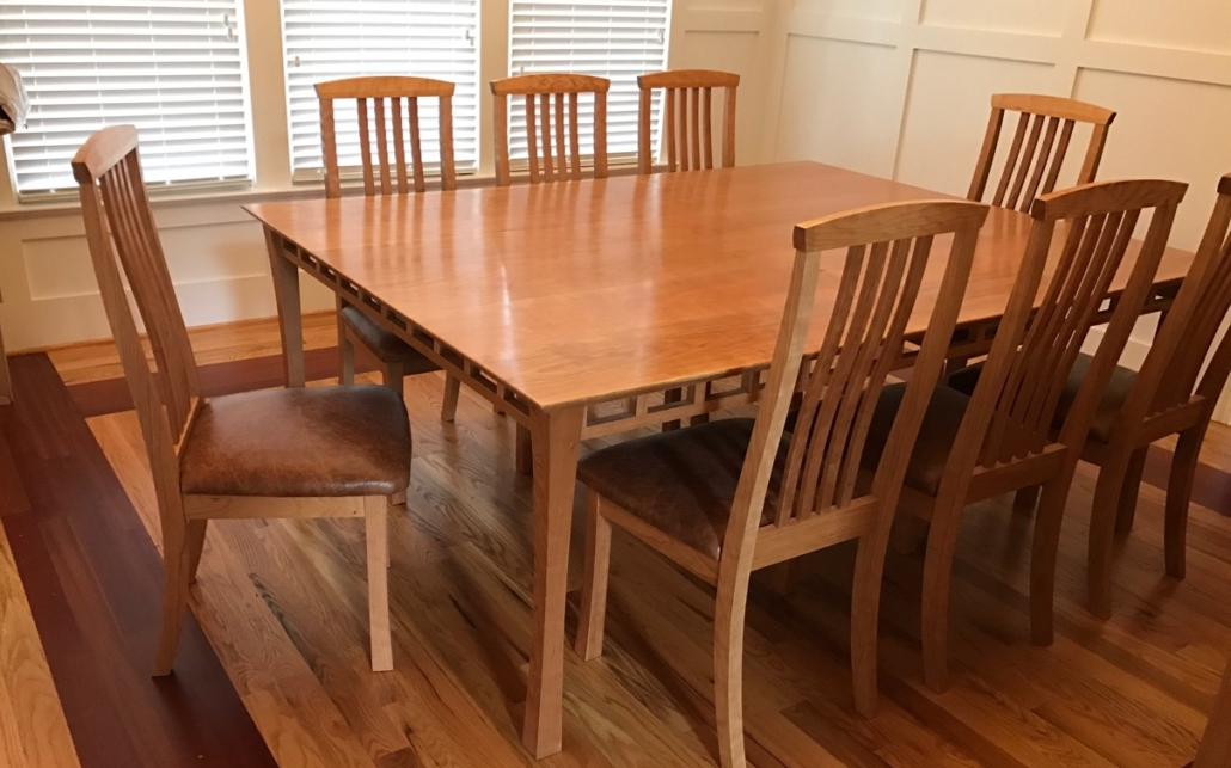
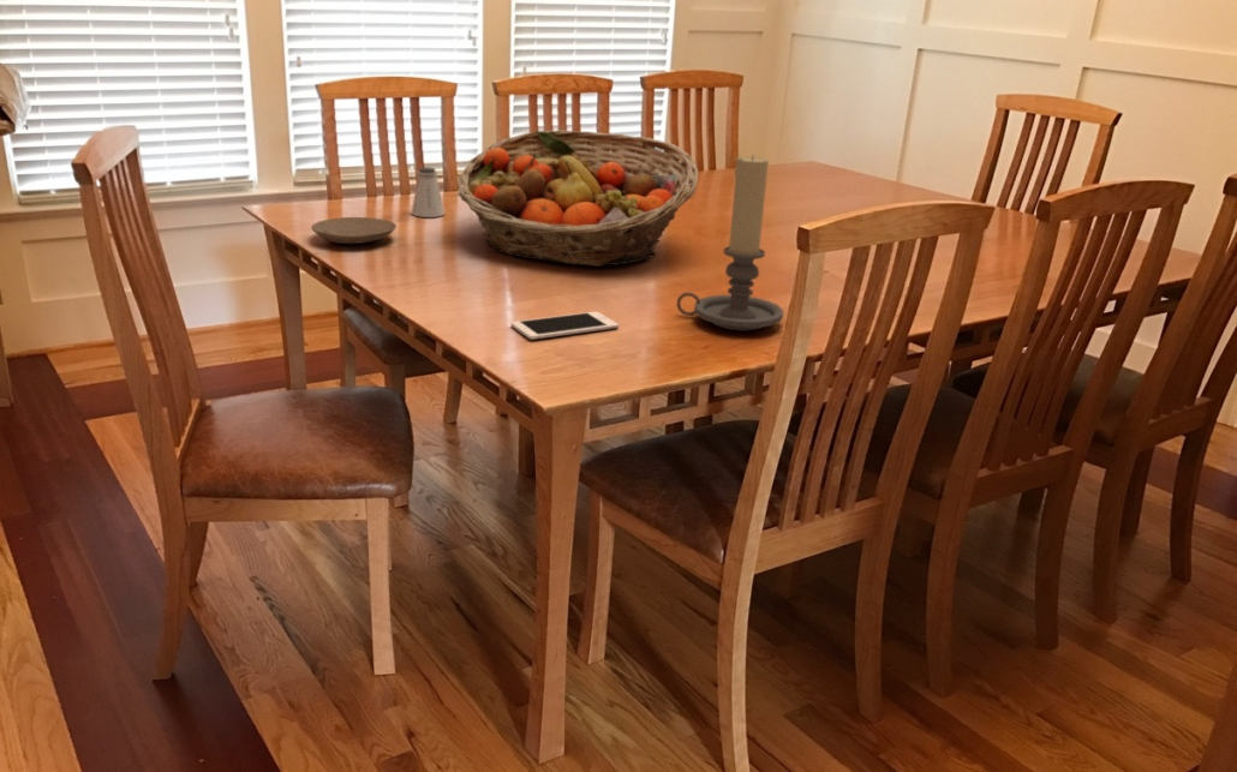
+ saltshaker [411,166,446,219]
+ fruit basket [456,128,699,268]
+ plate [310,216,398,245]
+ candle holder [675,154,784,331]
+ cell phone [510,310,620,341]
